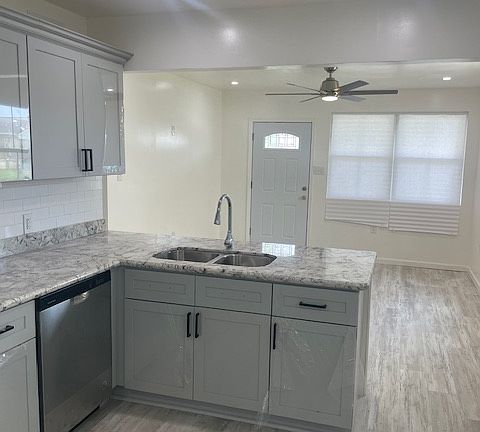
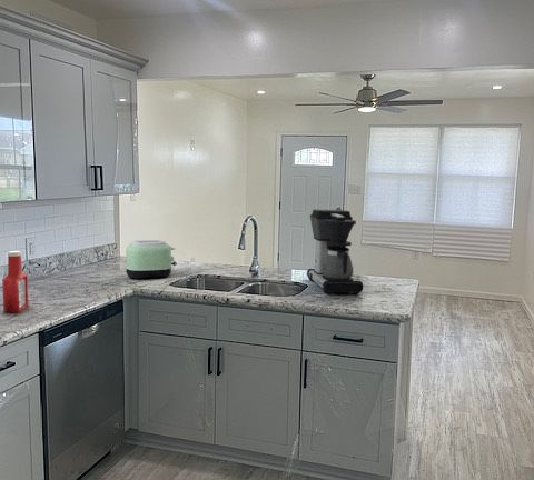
+ toaster [125,239,178,280]
+ coffee maker [306,209,364,294]
+ soap bottle [1,250,29,314]
